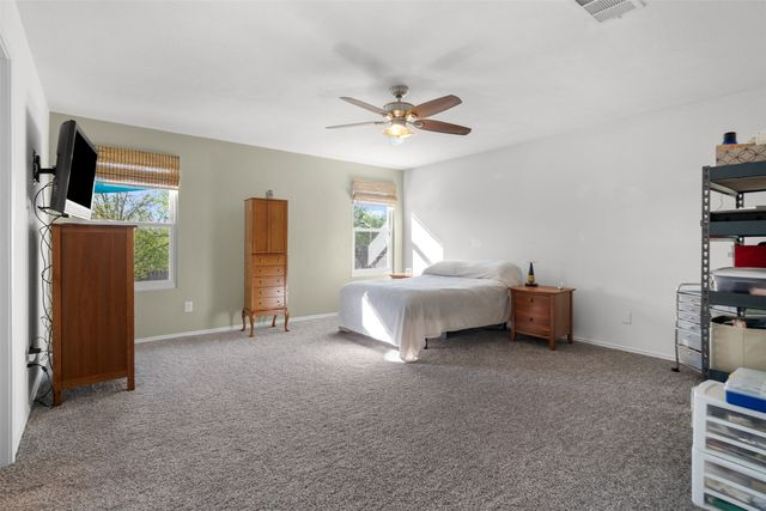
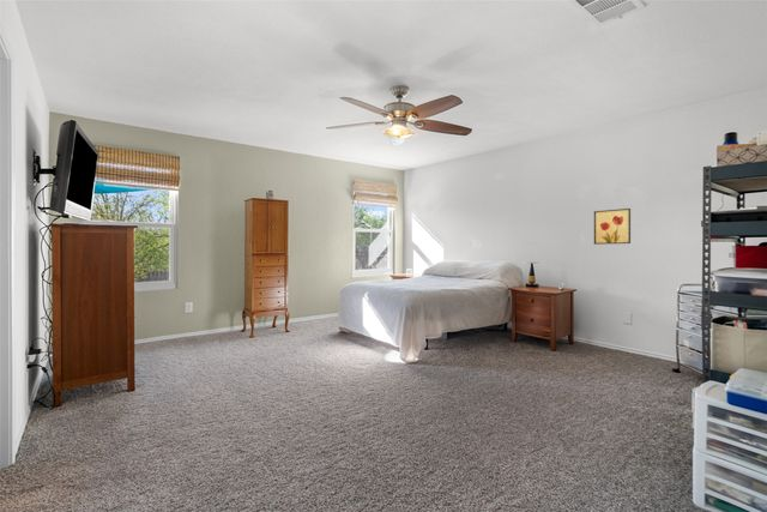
+ wall art [593,207,632,246]
